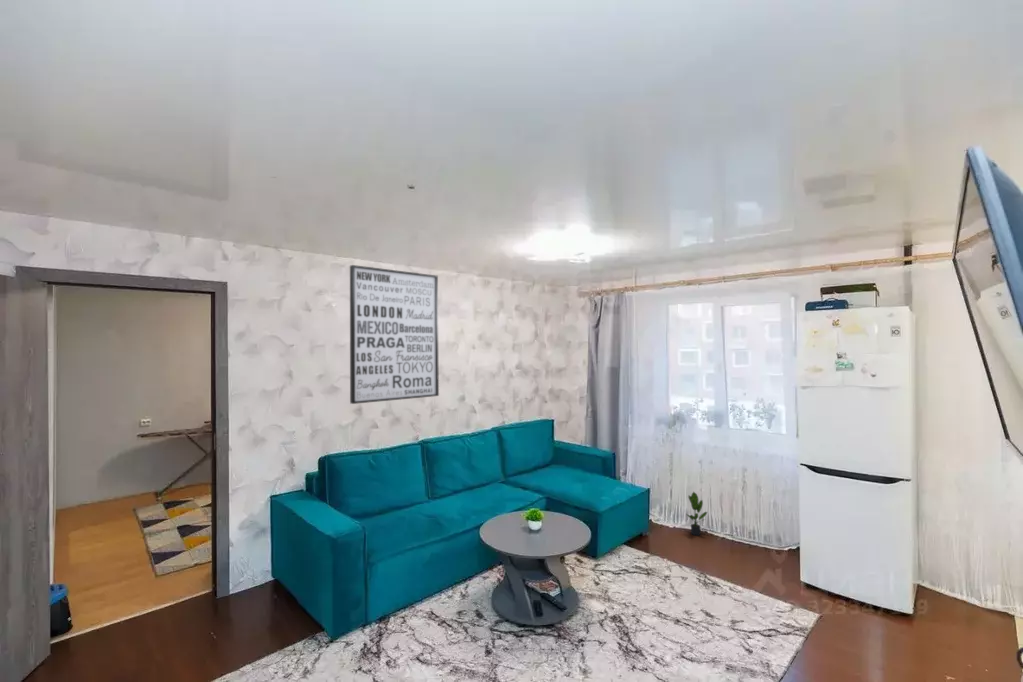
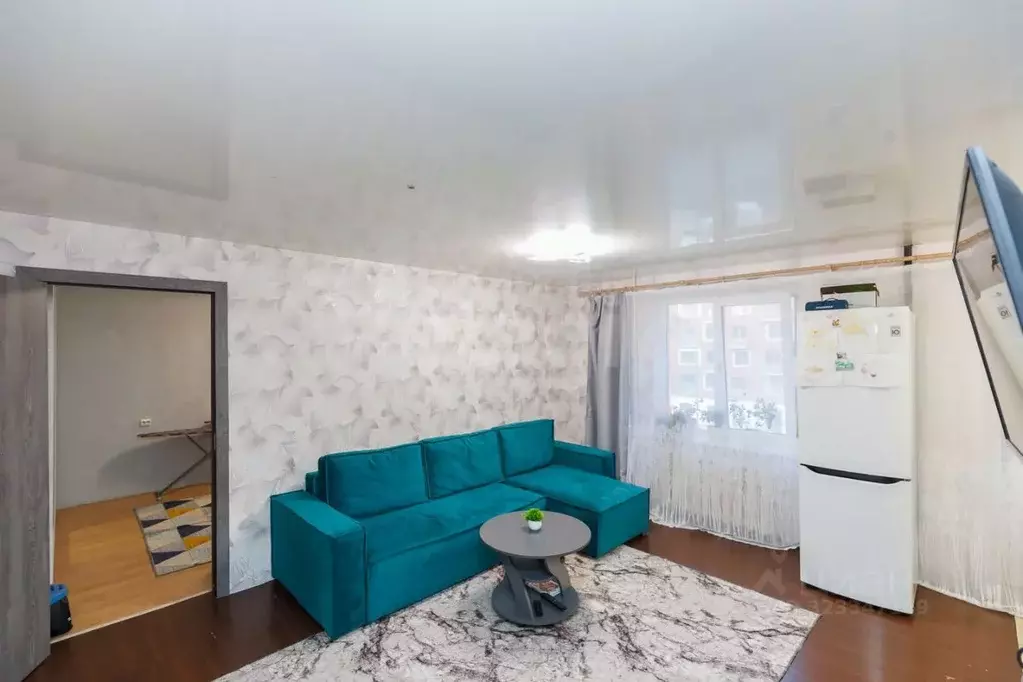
- potted plant [685,491,708,536]
- wall art [349,264,440,405]
